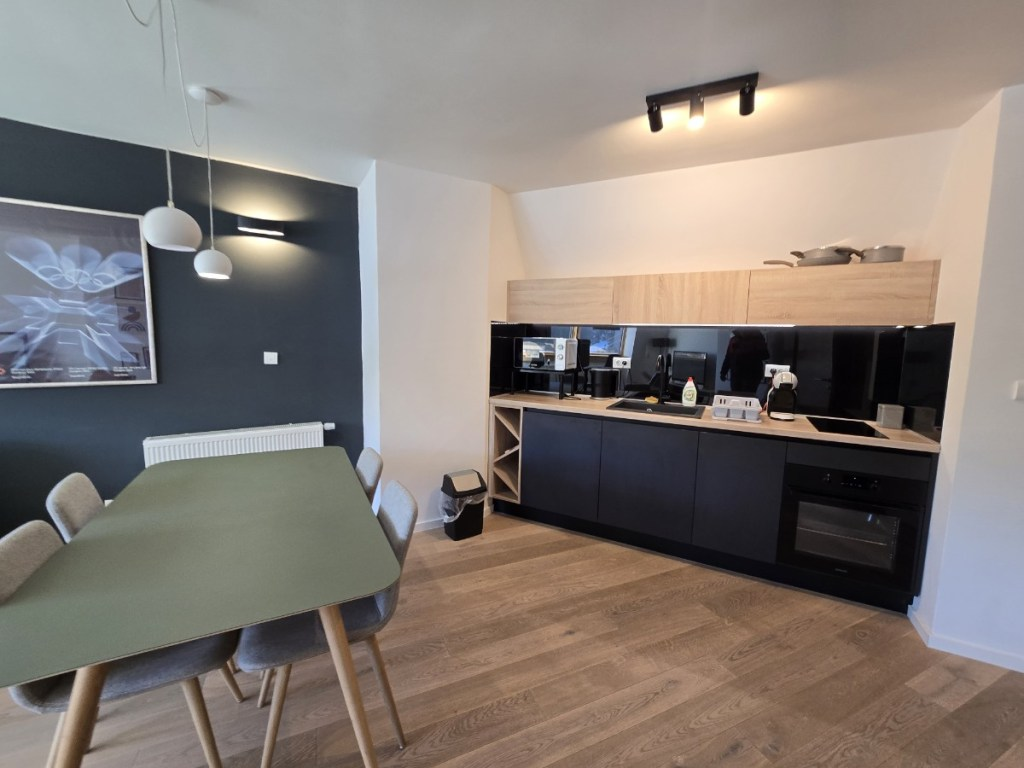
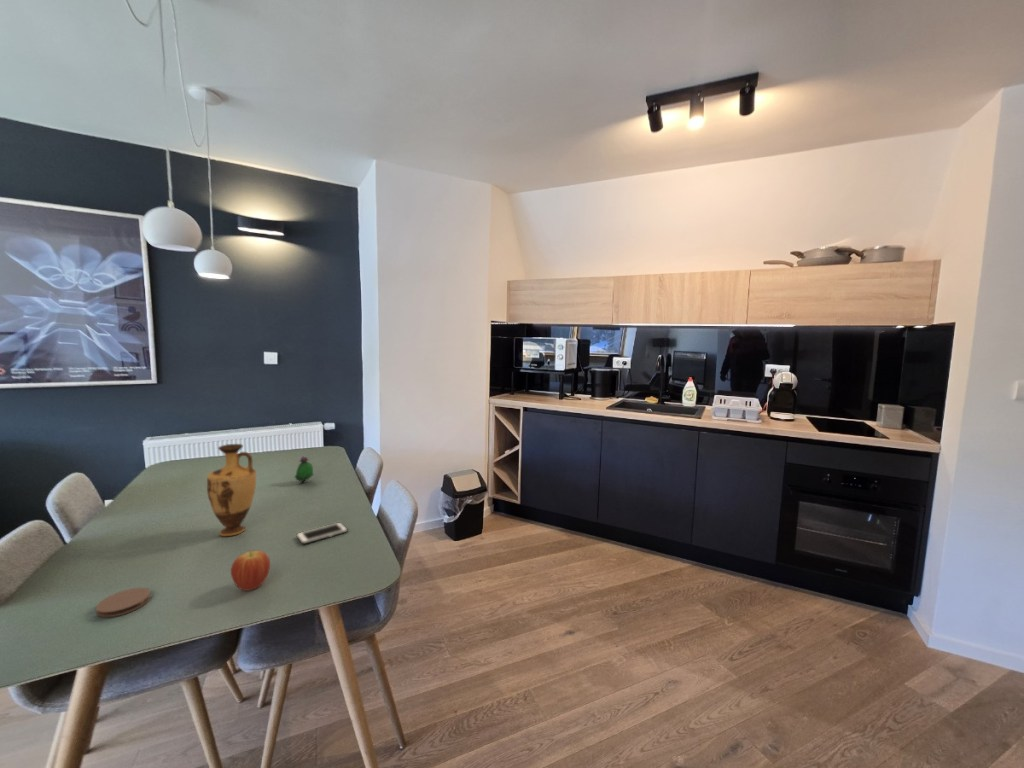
+ flowering cactus [293,455,315,483]
+ cell phone [295,522,349,545]
+ vase [206,443,257,537]
+ coaster [95,587,152,618]
+ fruit [230,549,271,592]
